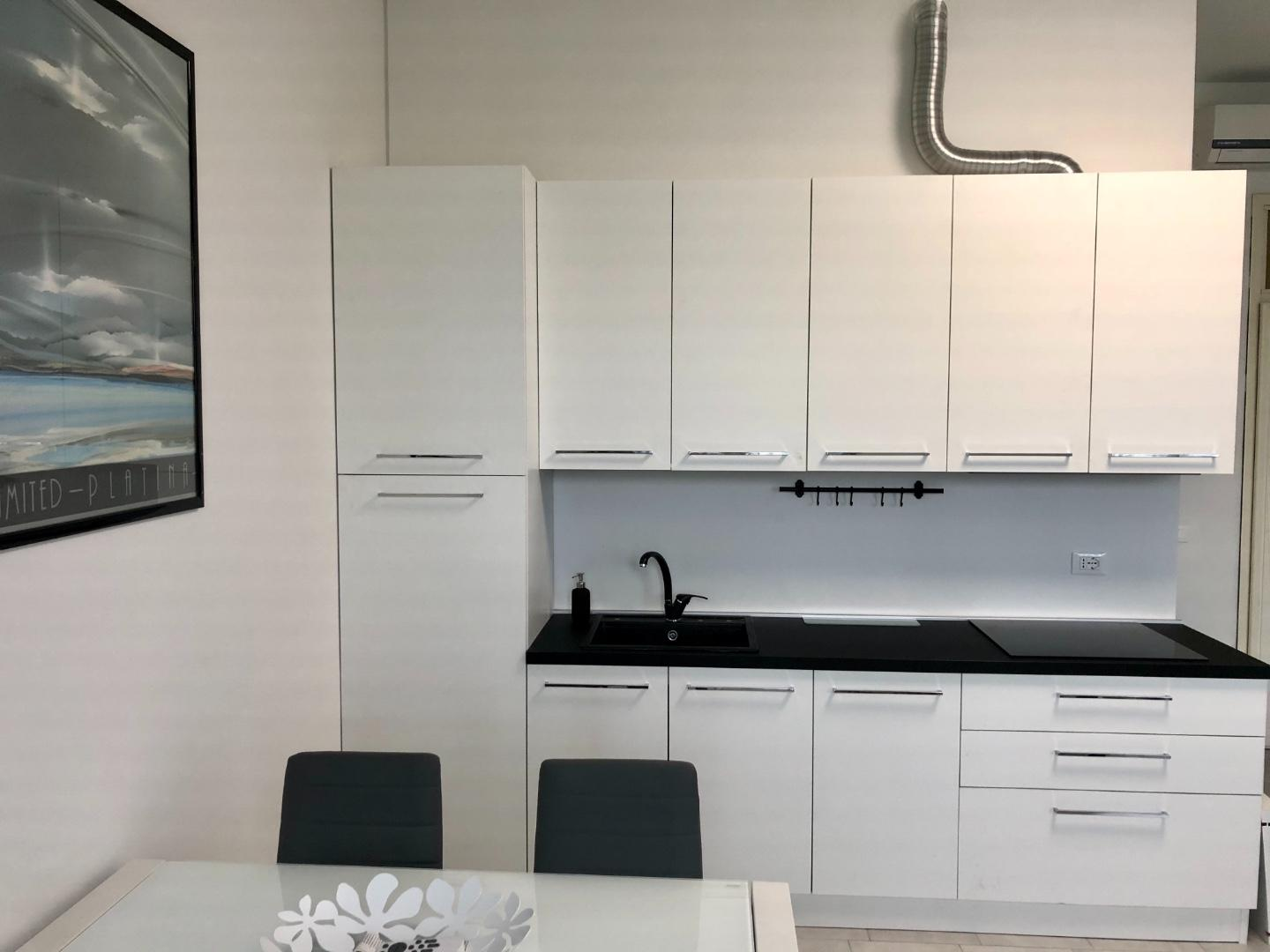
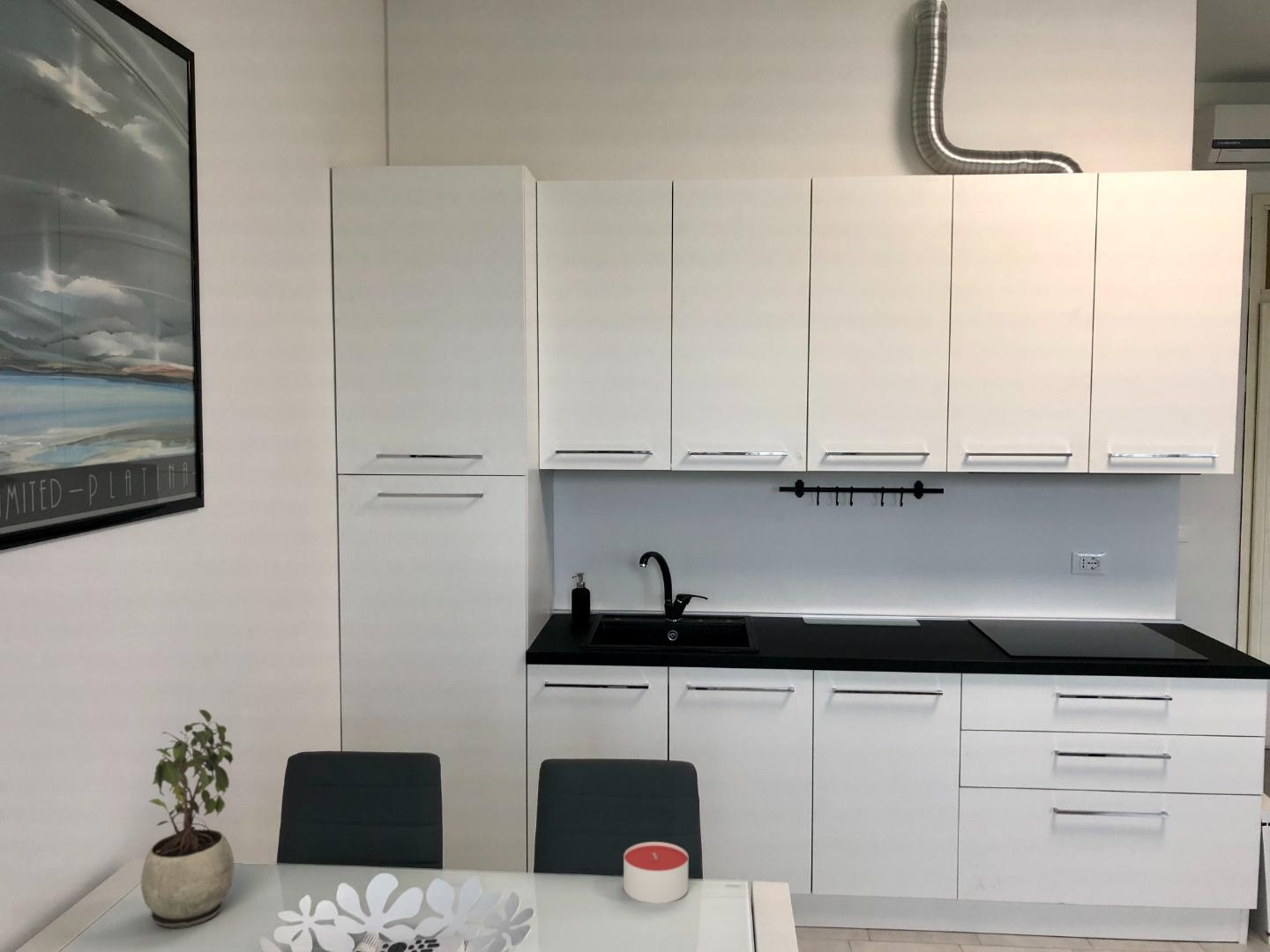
+ candle [623,841,689,904]
+ potted plant [140,709,235,929]
